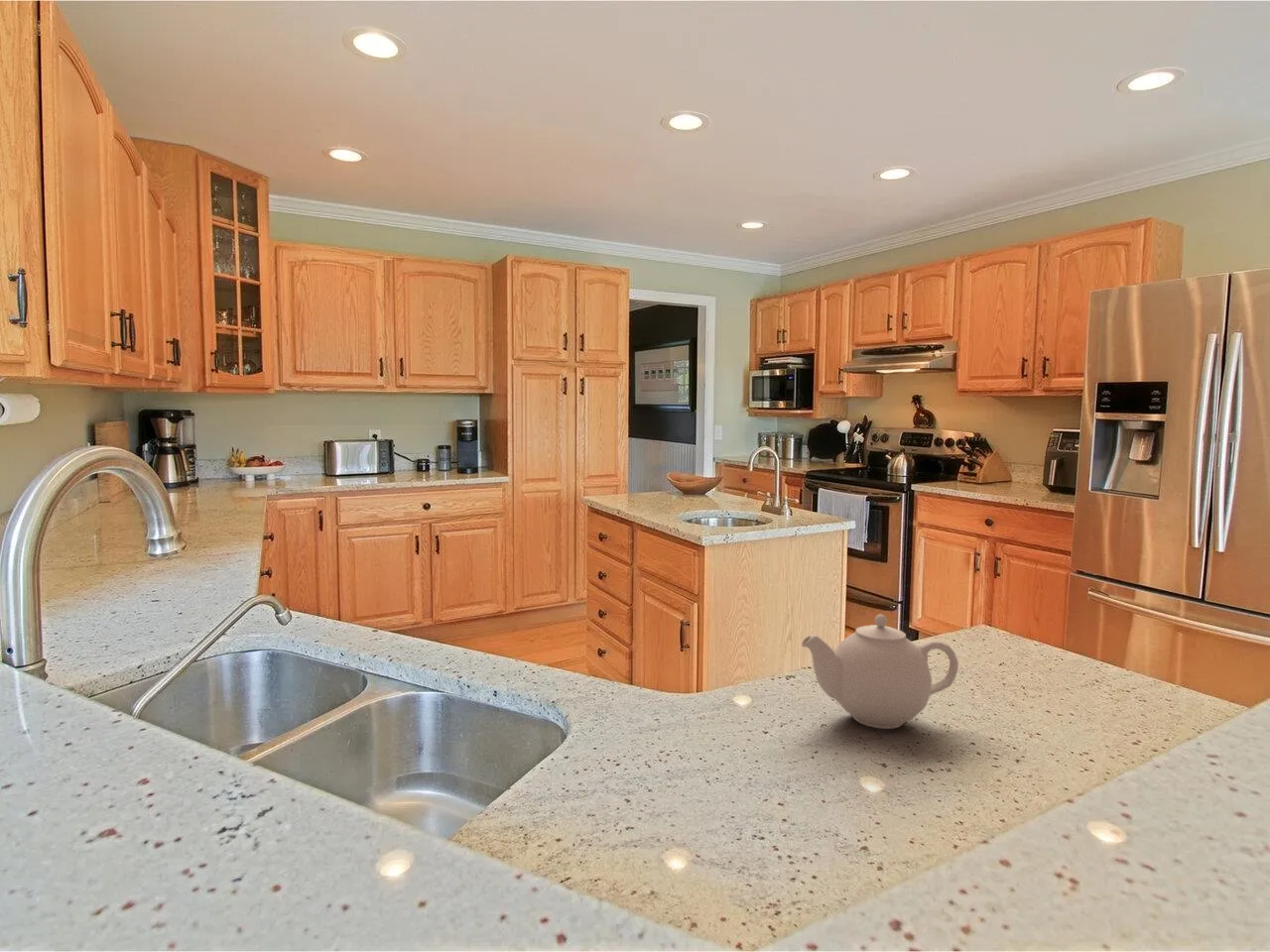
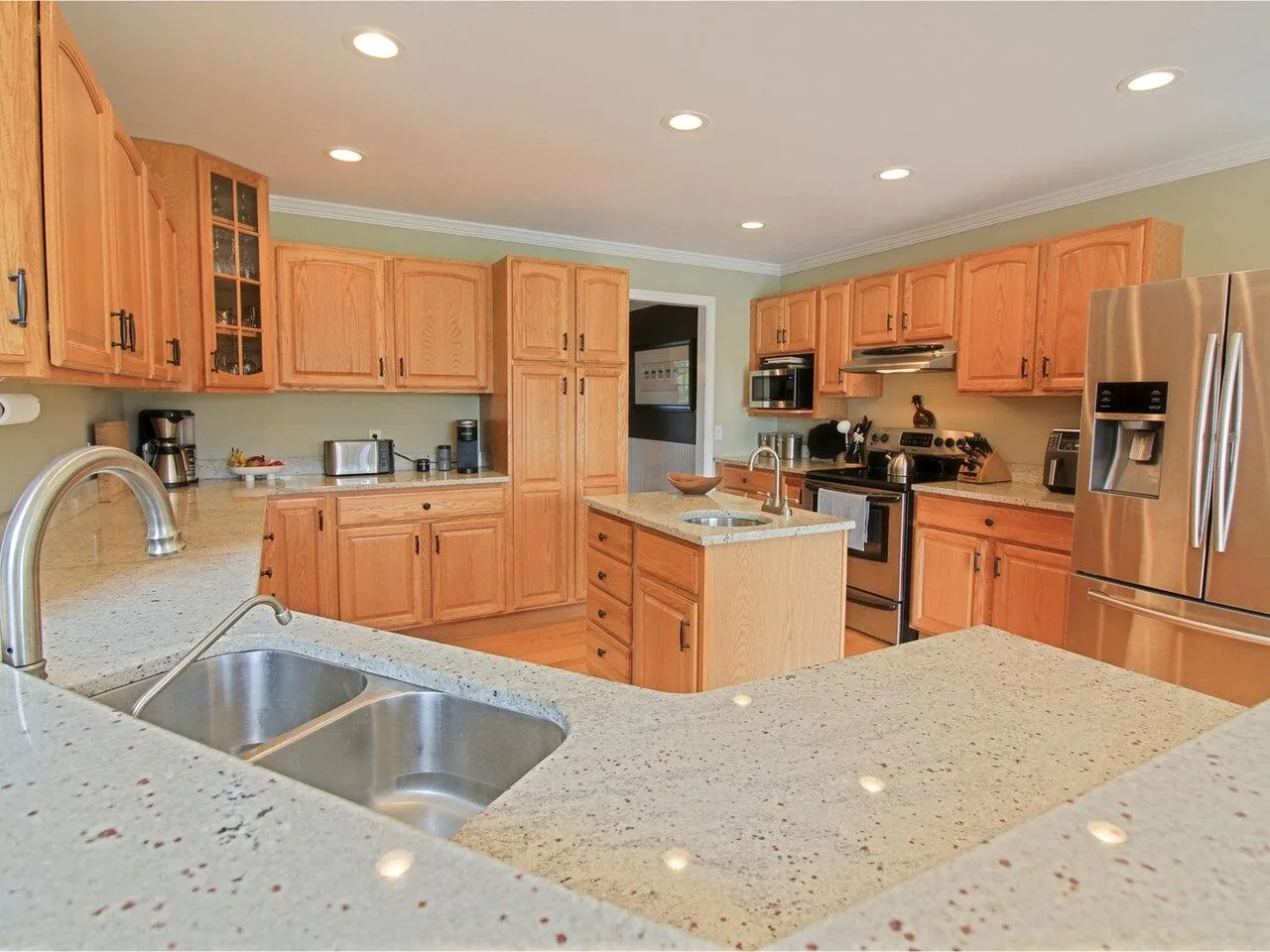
- teapot [801,614,959,730]
